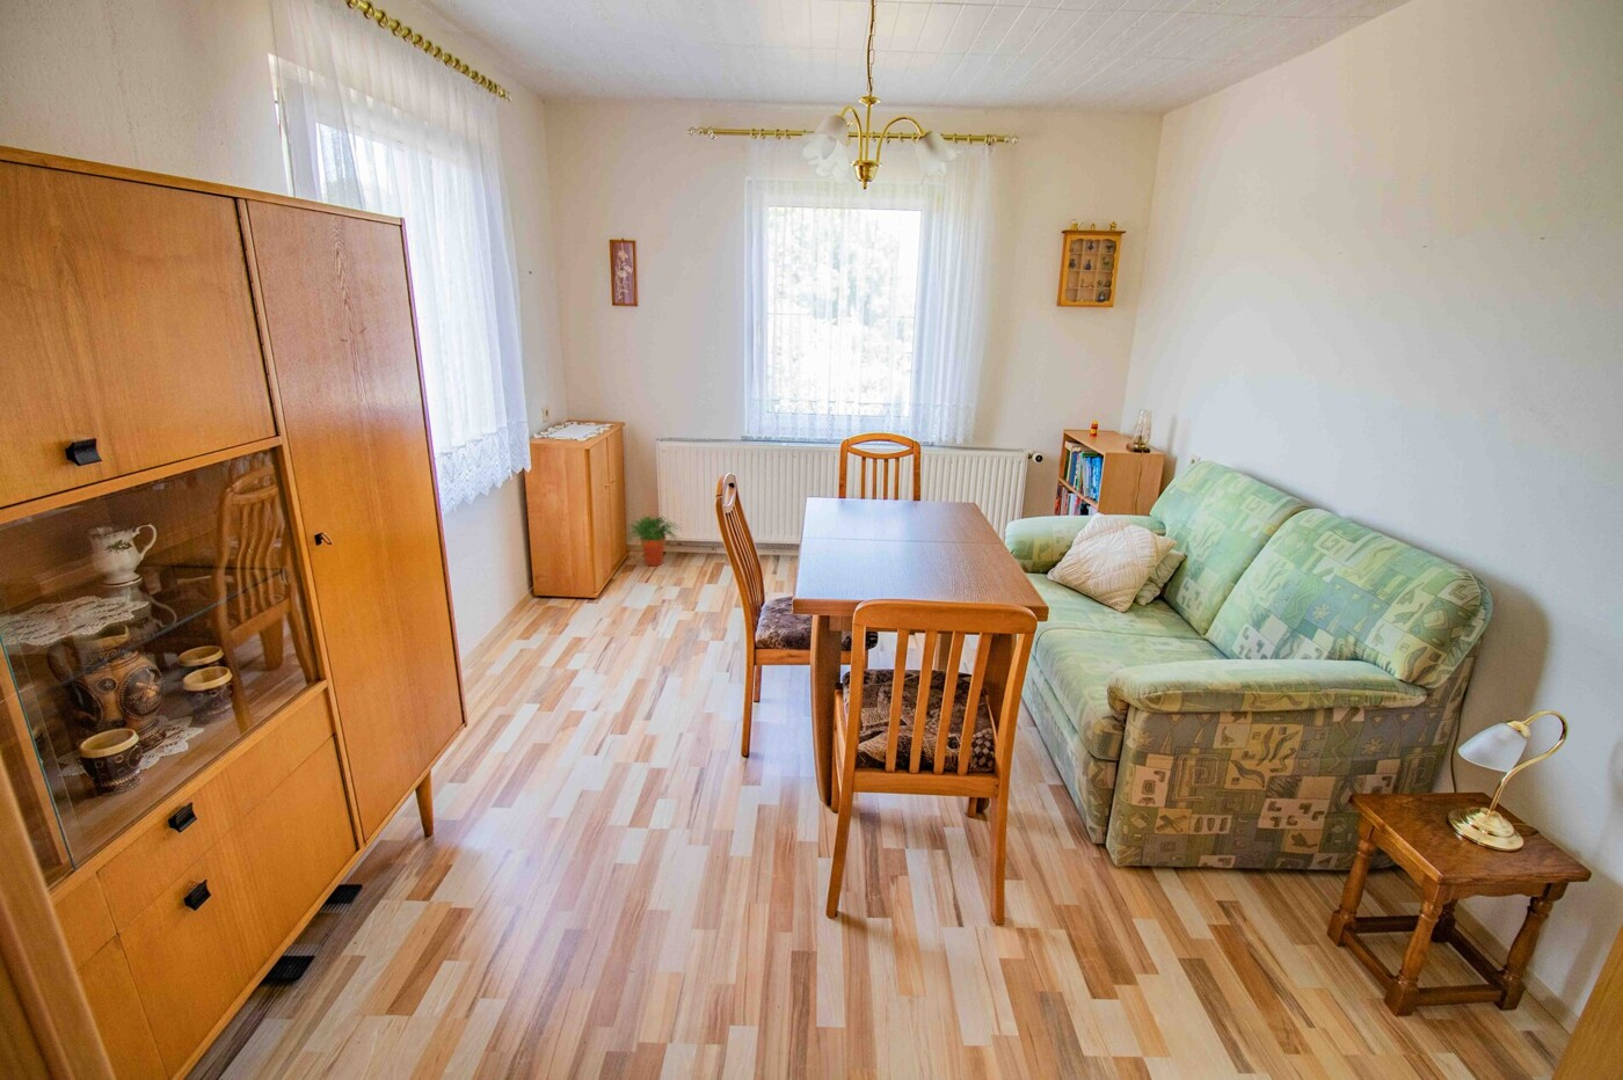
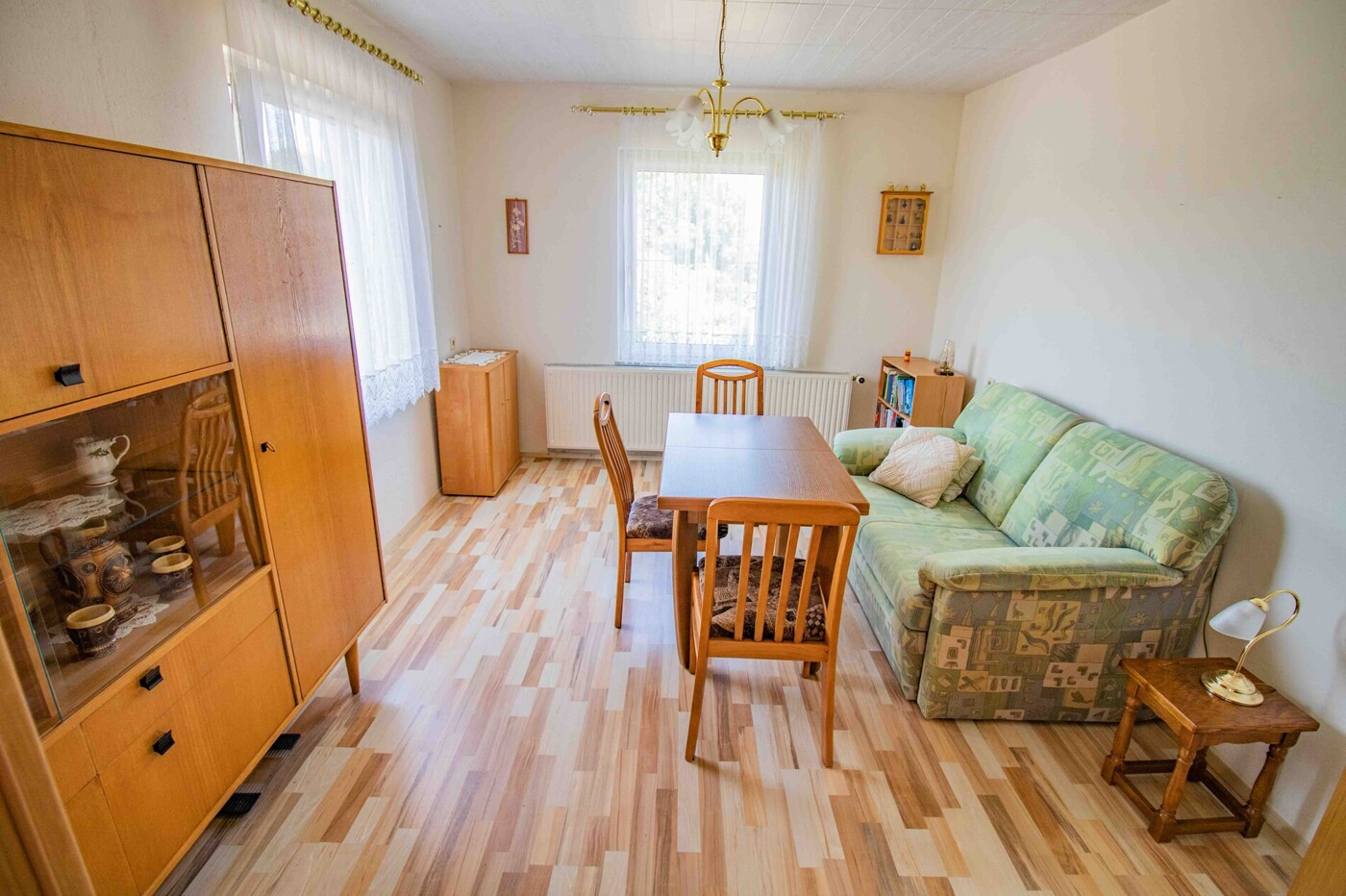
- potted plant [625,513,682,567]
